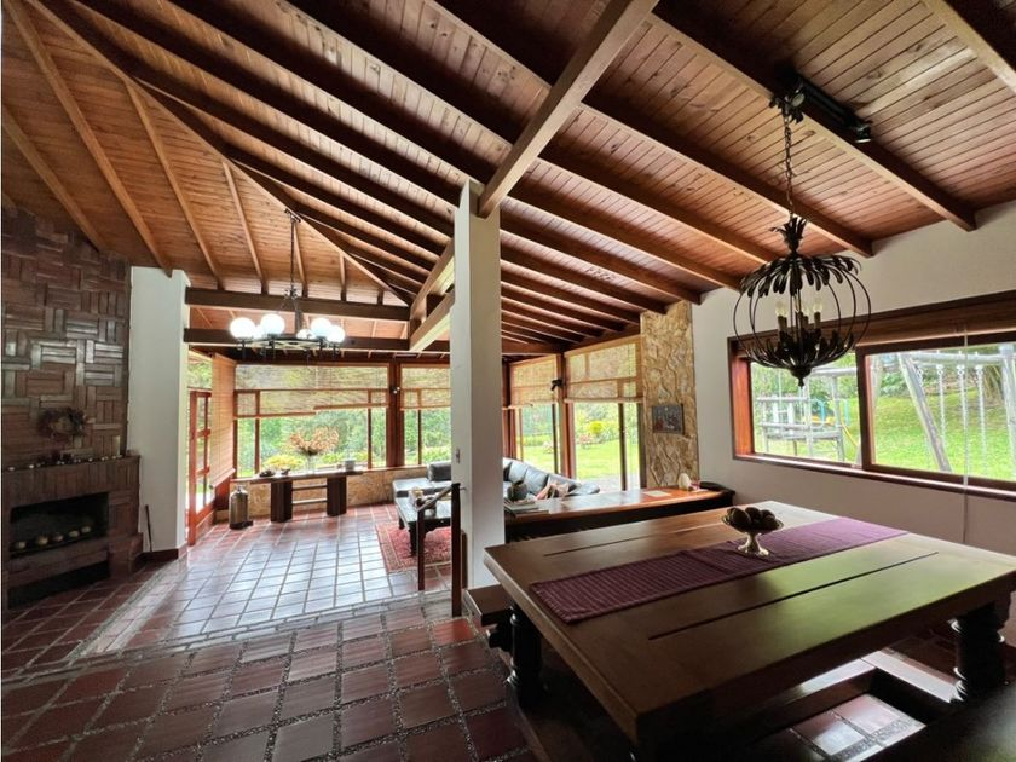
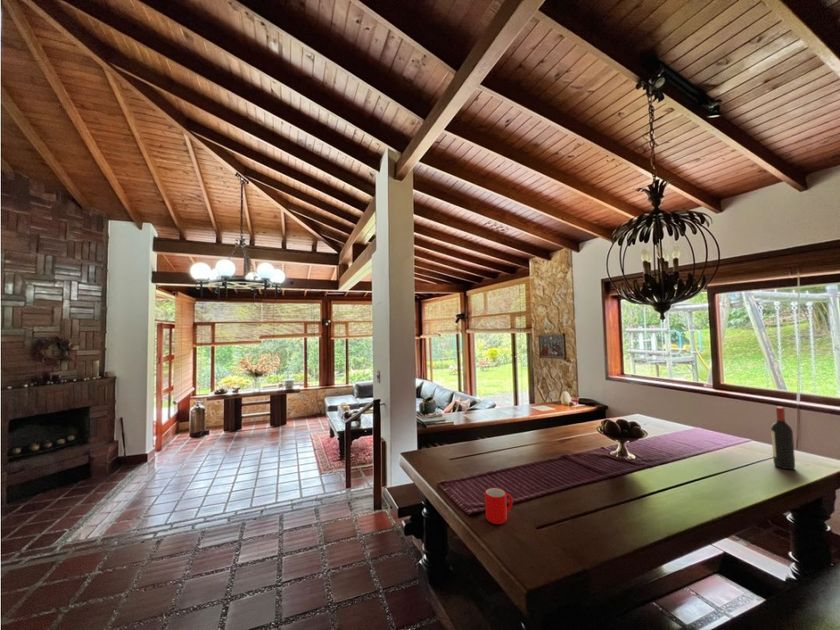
+ wine bottle [770,406,796,471]
+ cup [484,487,513,525]
